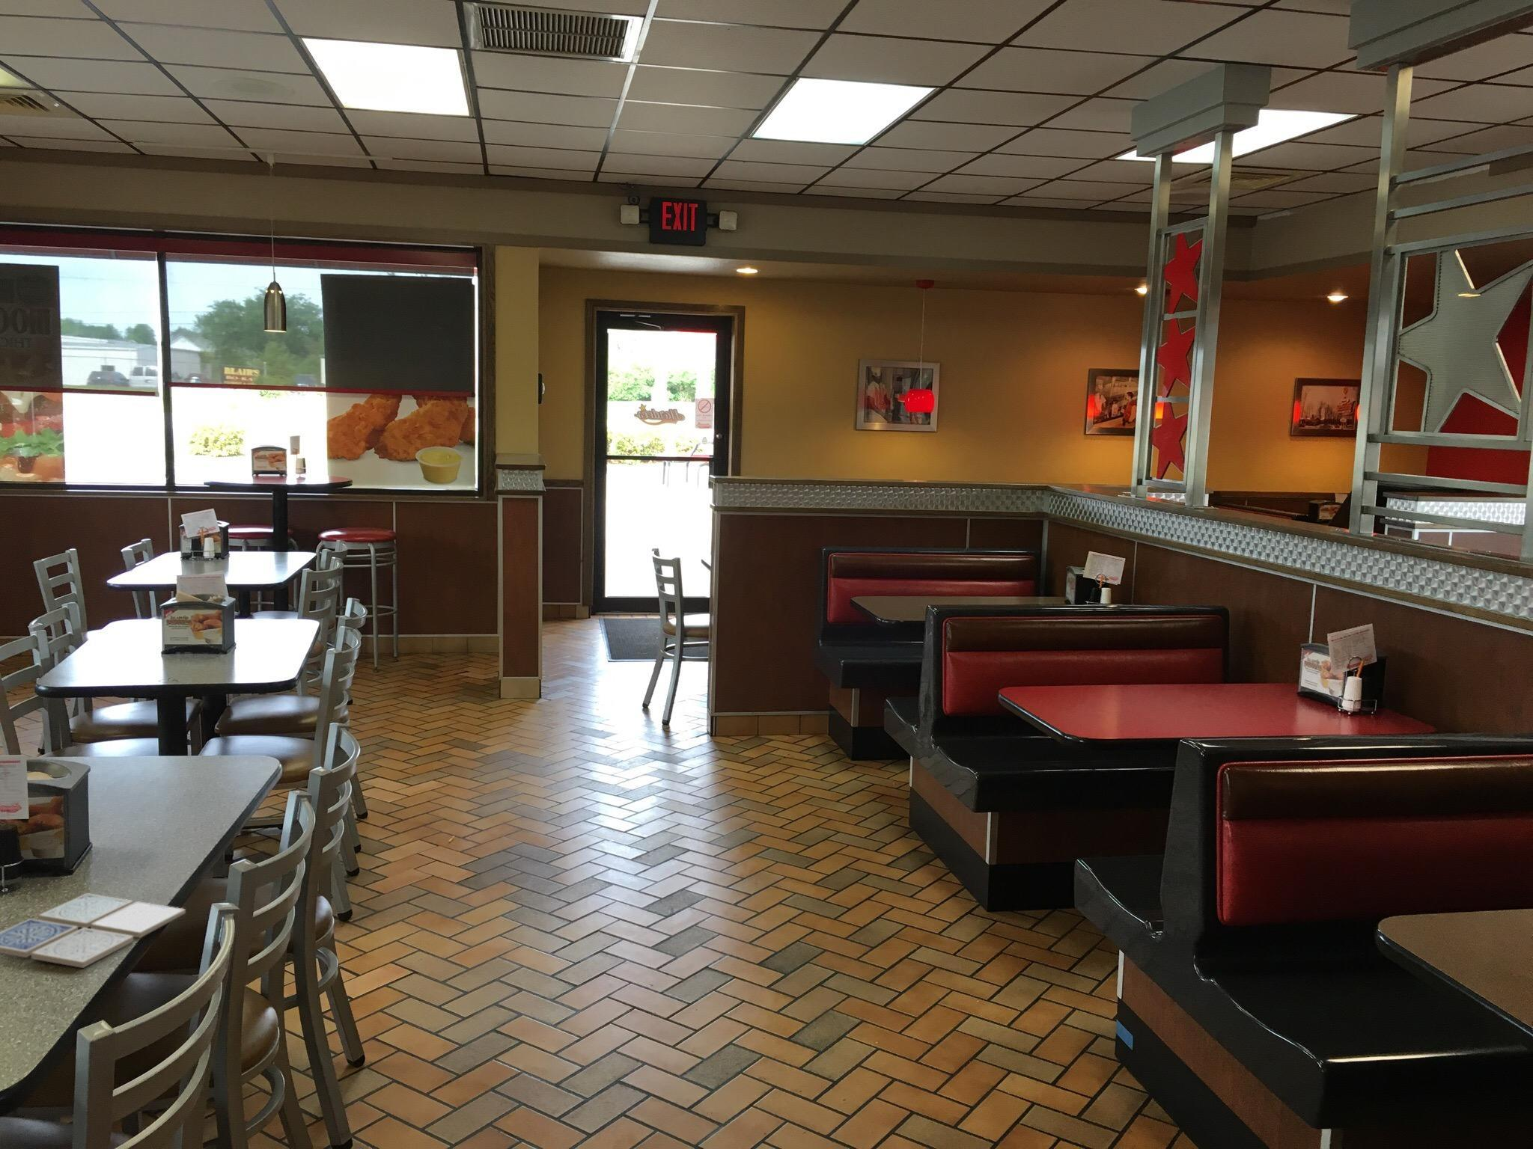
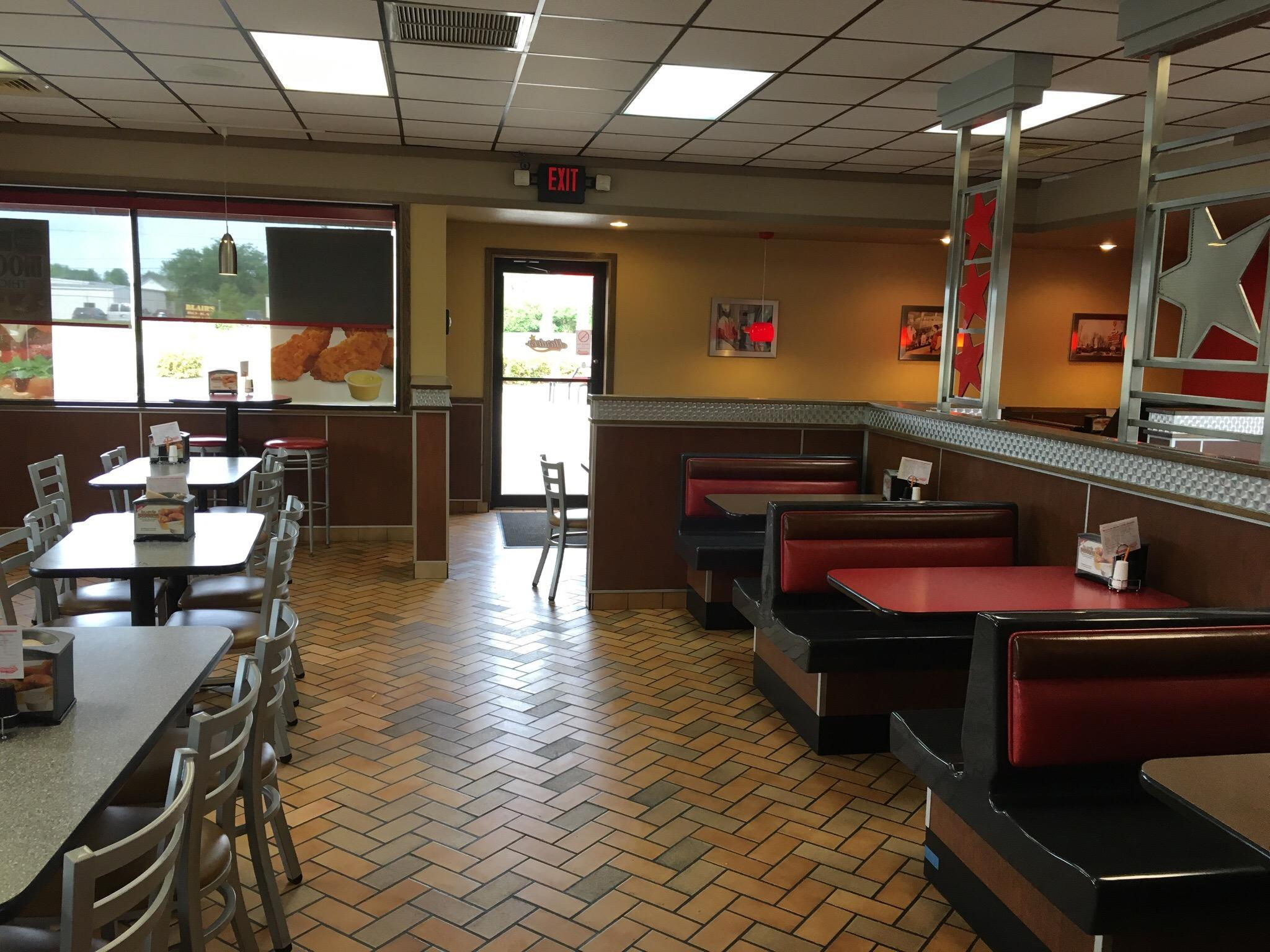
- drink coaster [0,892,186,969]
